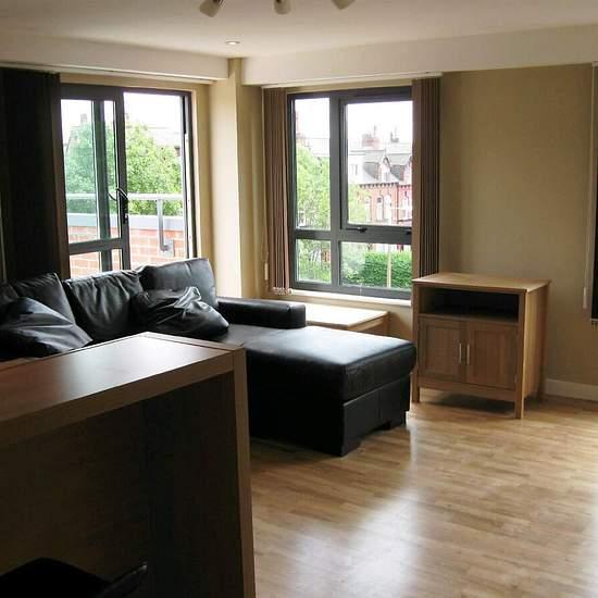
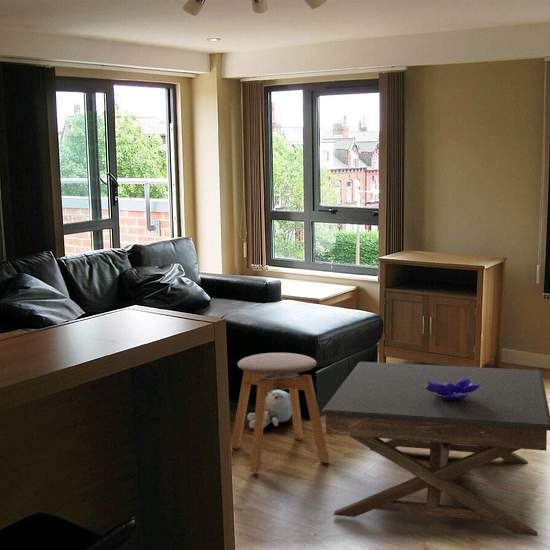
+ stool [231,352,330,474]
+ coffee table [319,361,550,537]
+ plush toy [246,390,292,430]
+ decorative bowl [423,377,481,401]
